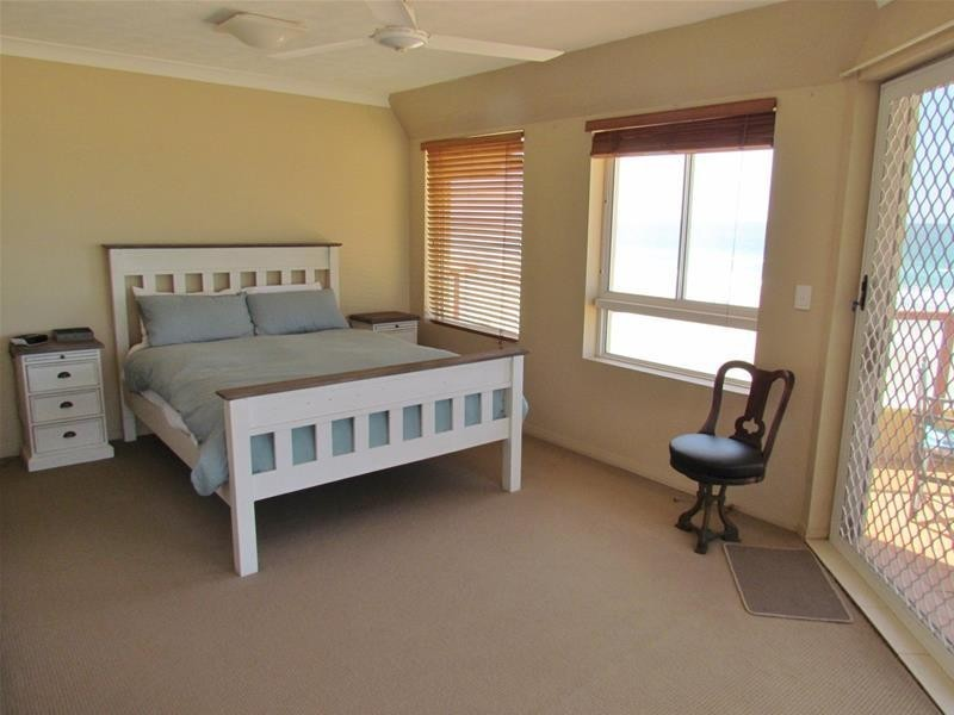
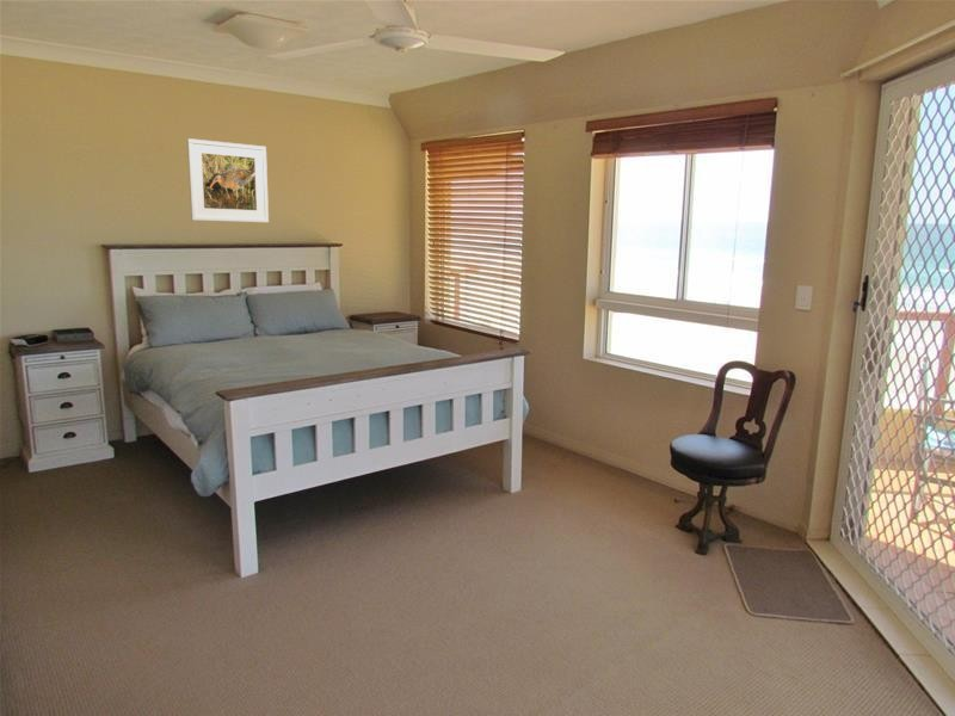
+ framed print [186,137,270,224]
